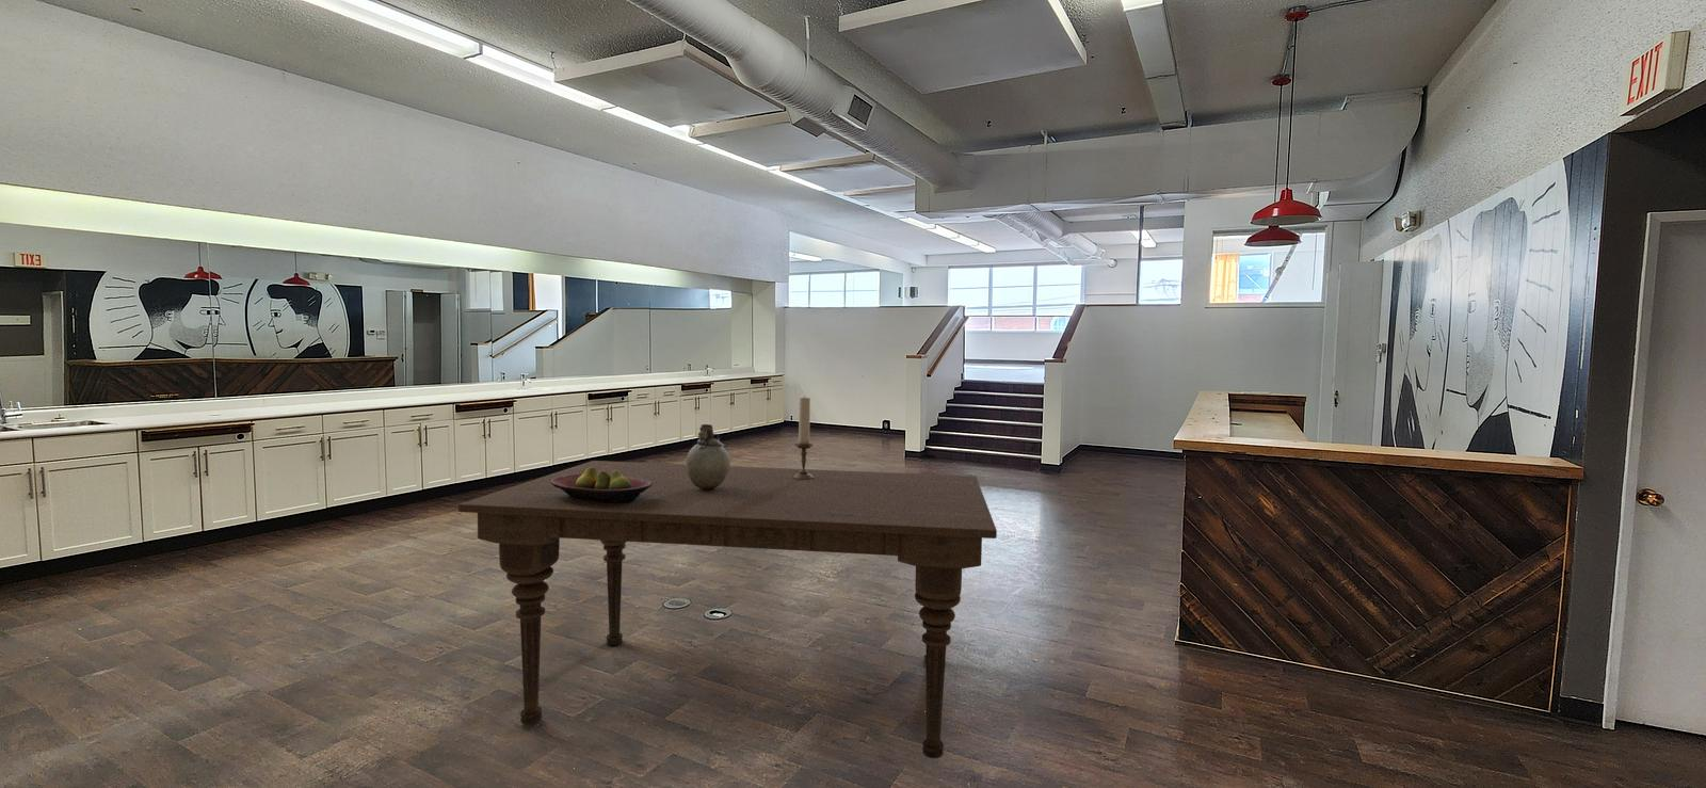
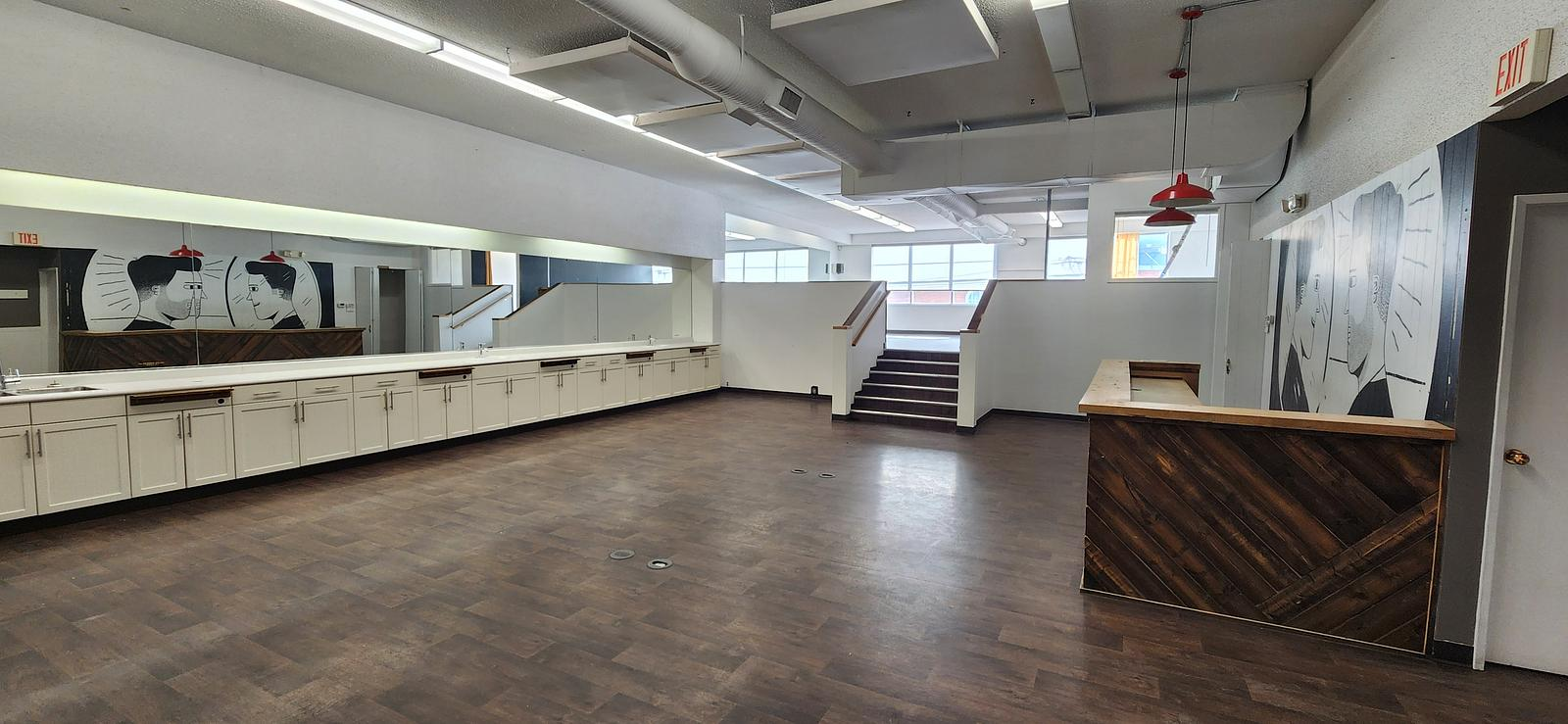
- candle holder [793,395,815,480]
- dining table [457,459,998,760]
- fruit bowl [552,467,652,503]
- vase [684,423,731,490]
